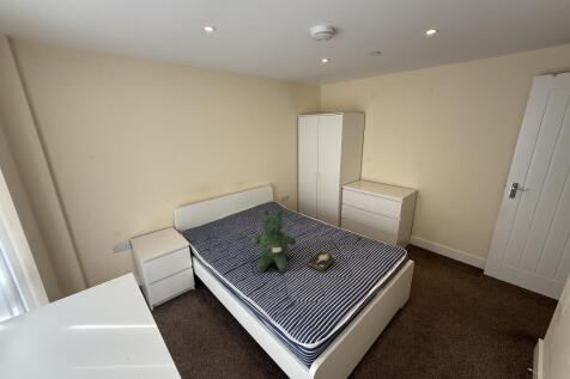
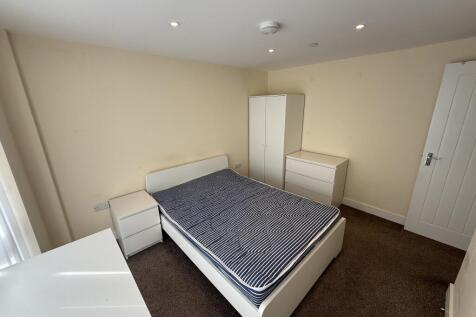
- hardback book [307,251,336,273]
- teddy bear [250,209,297,273]
